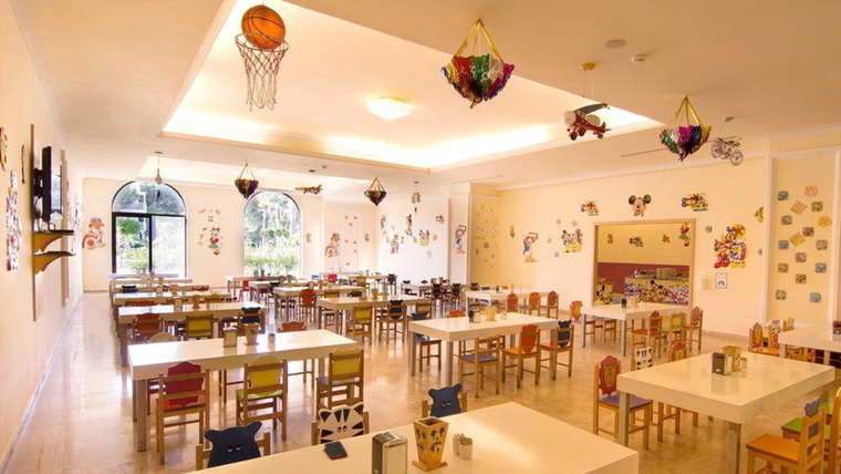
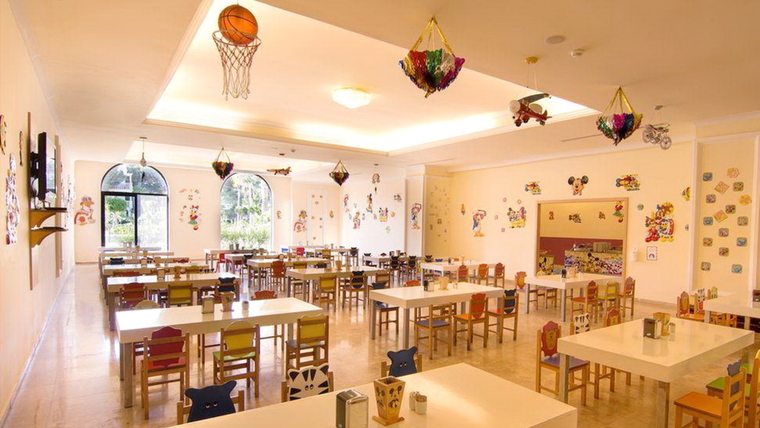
- cell phone [323,440,349,461]
